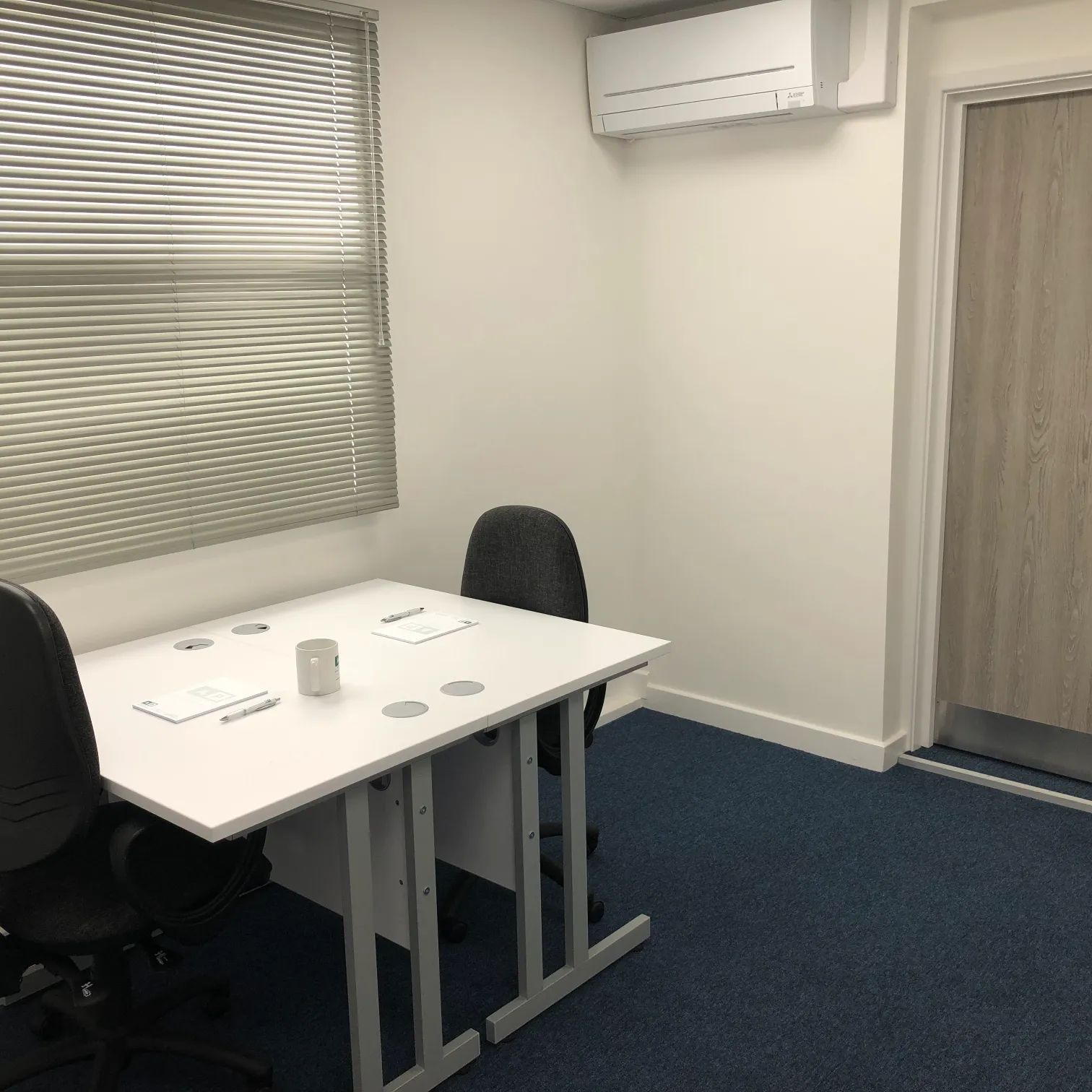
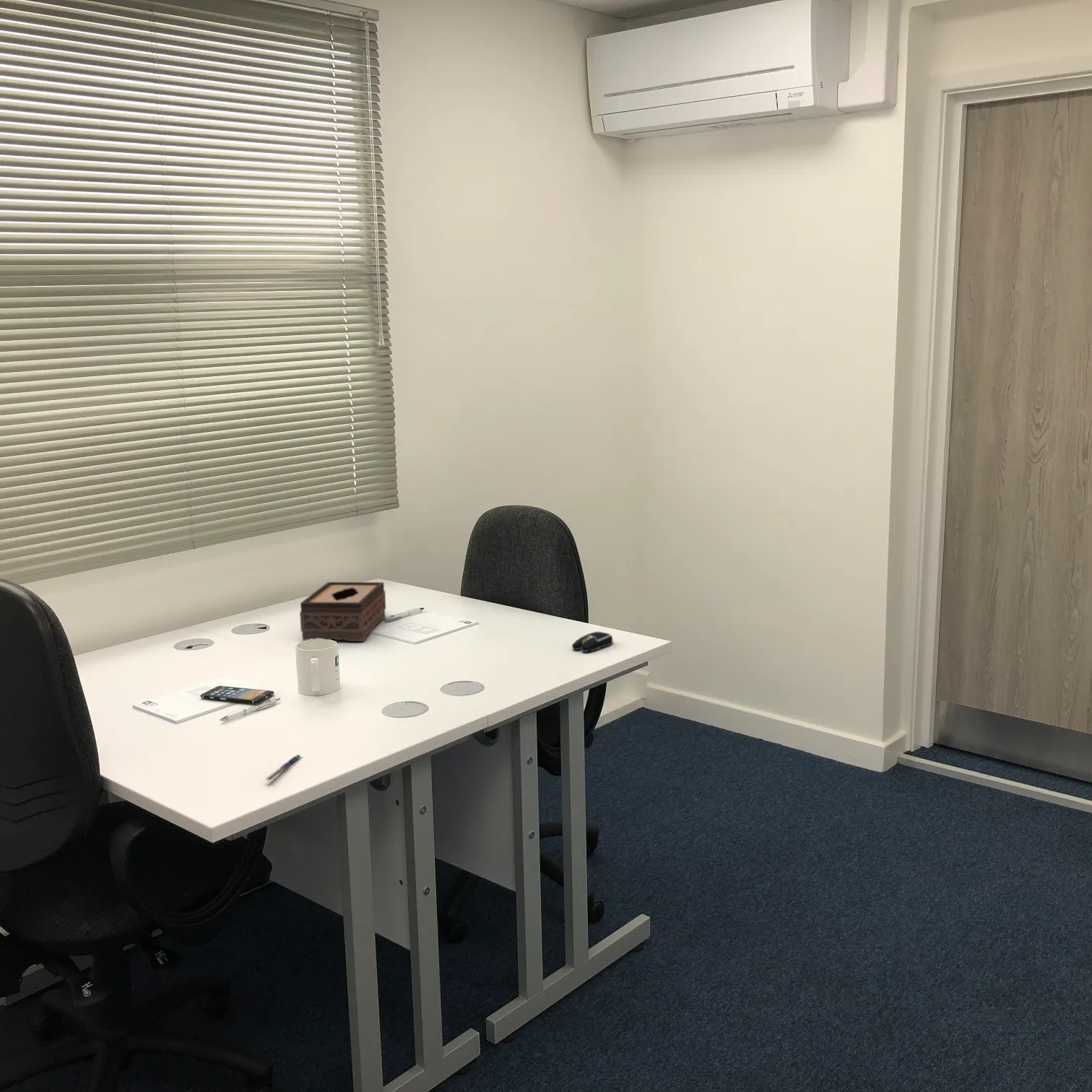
+ smartphone [200,685,274,704]
+ tissue box [299,581,386,642]
+ computer mouse [571,631,614,653]
+ pen [263,754,303,781]
